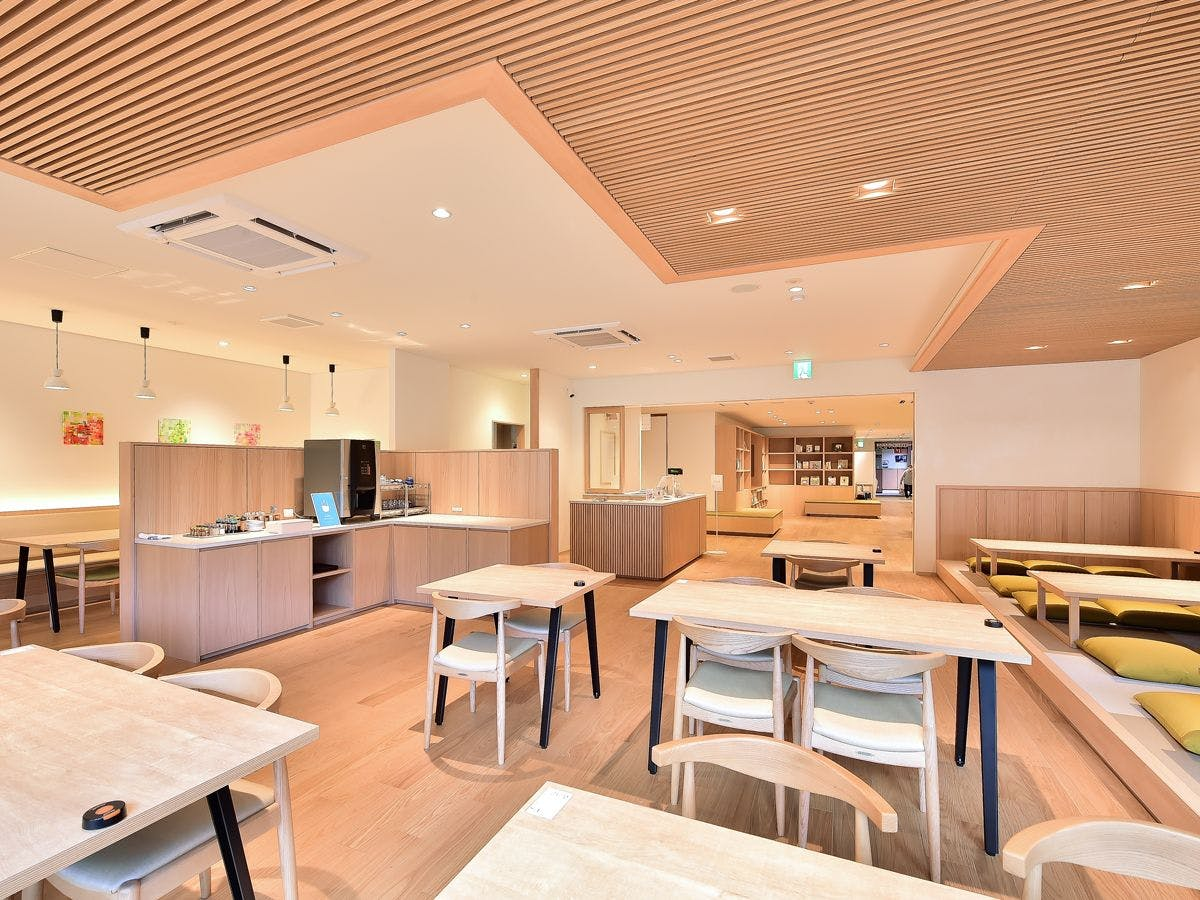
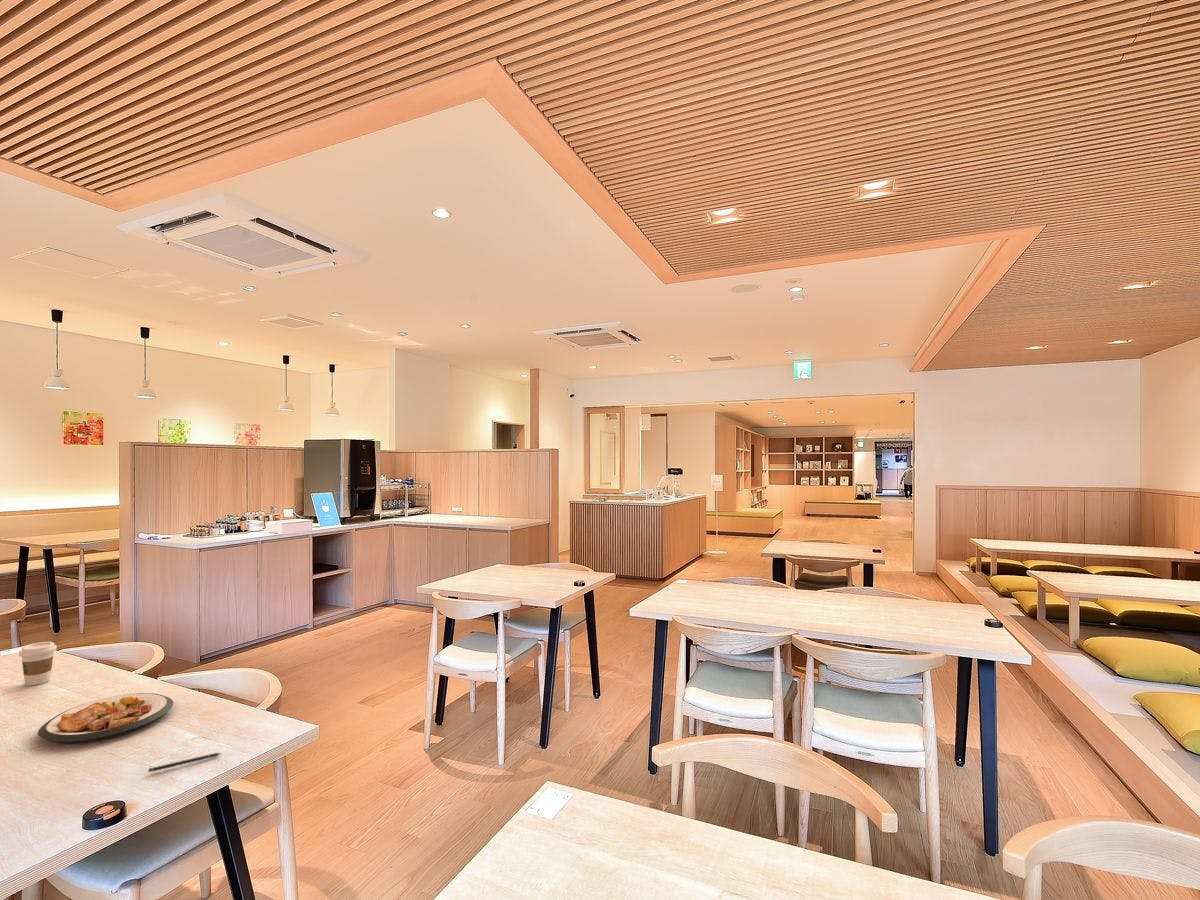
+ pen [148,752,223,773]
+ plate [37,692,174,745]
+ coffee cup [18,641,58,687]
